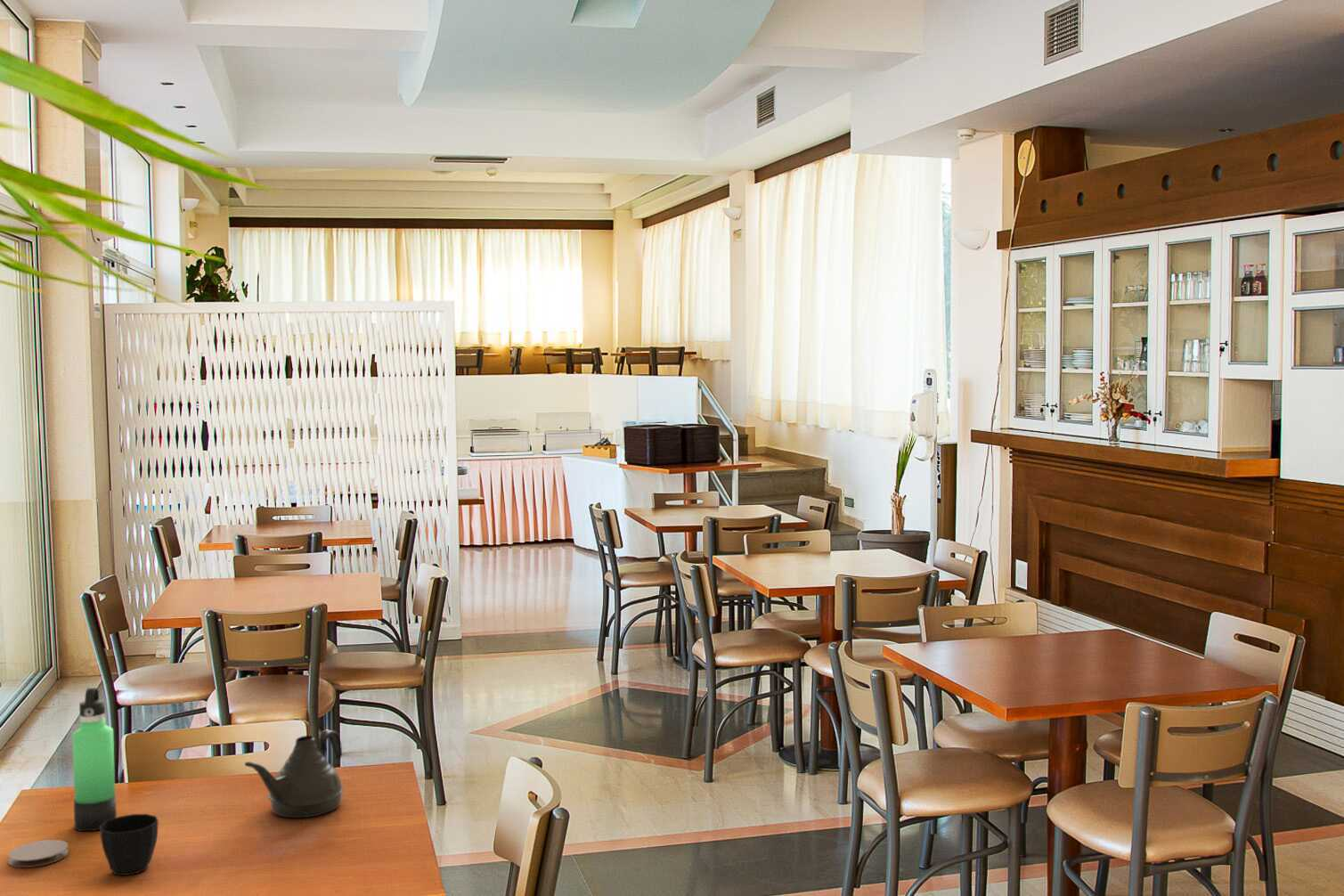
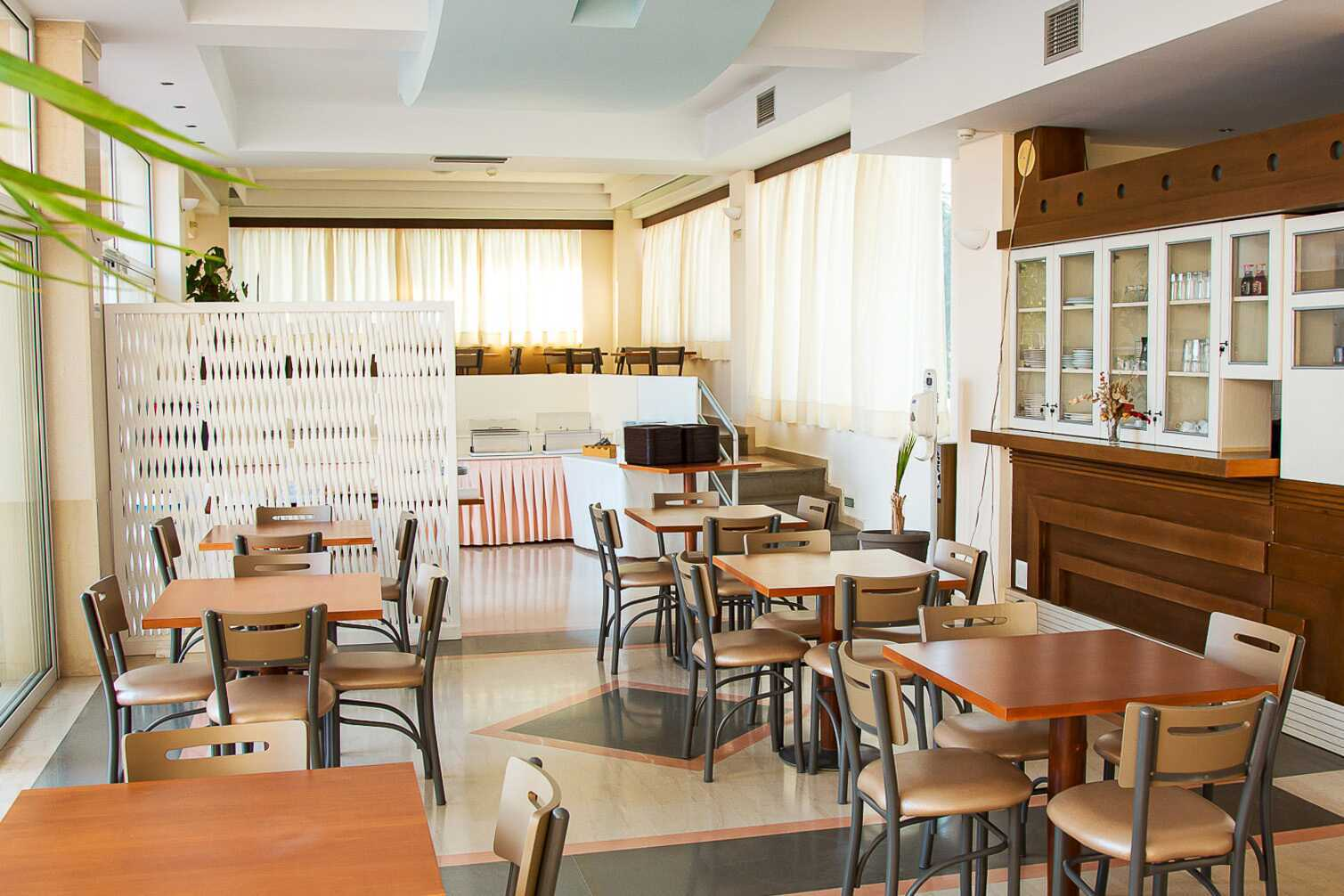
- thermos bottle [71,687,118,832]
- teapot [244,729,345,819]
- coaster [7,839,69,868]
- cup [99,813,159,876]
